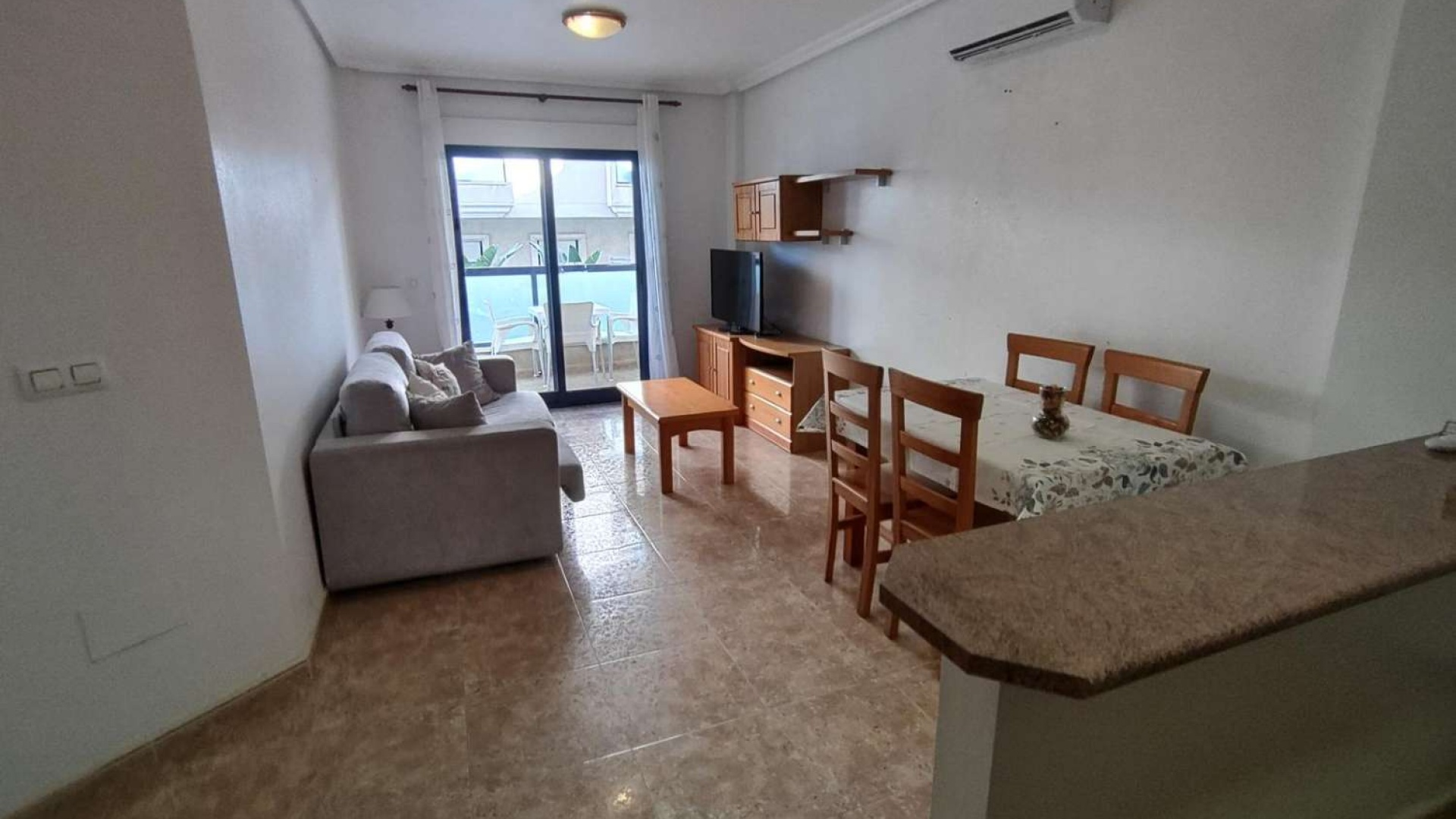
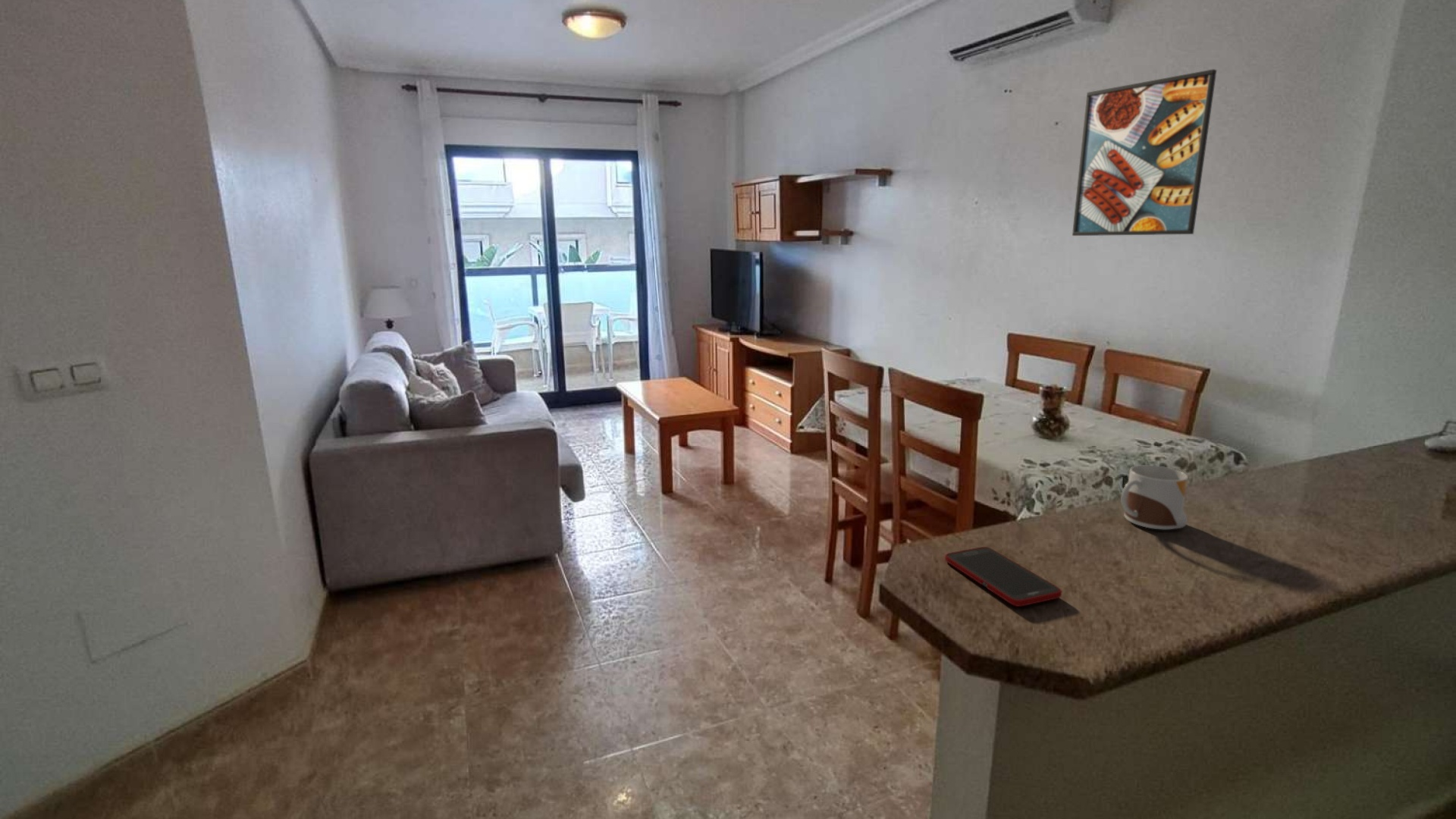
+ mug [1121,464,1189,530]
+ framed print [1072,68,1217,237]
+ cell phone [944,546,1062,607]
